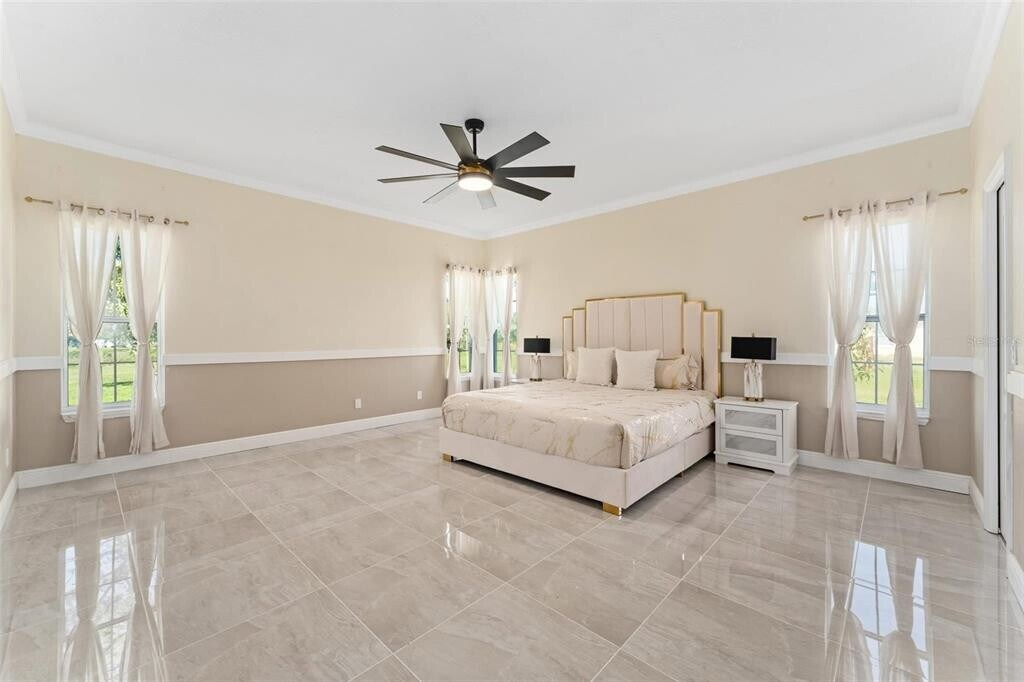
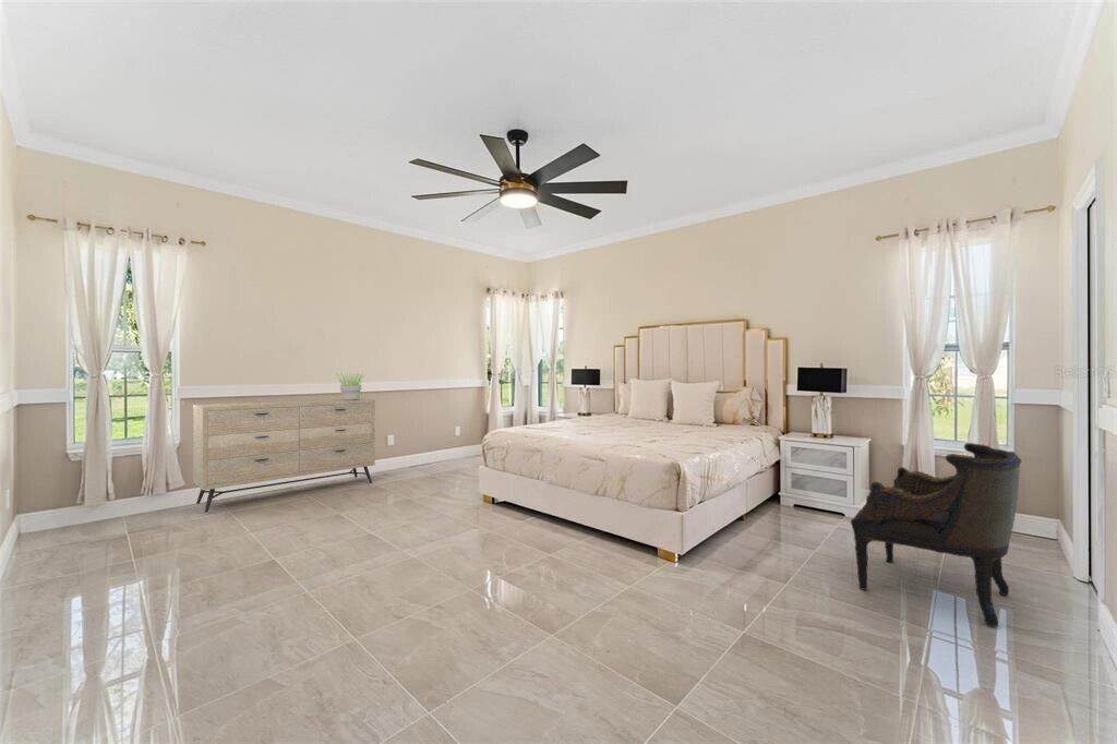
+ dresser [192,397,376,514]
+ potted plant [334,372,365,400]
+ armchair [850,442,1022,627]
